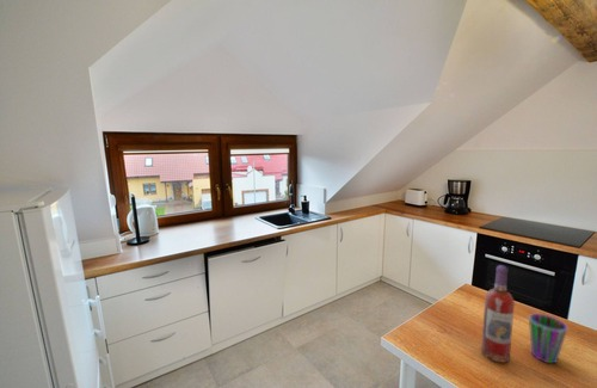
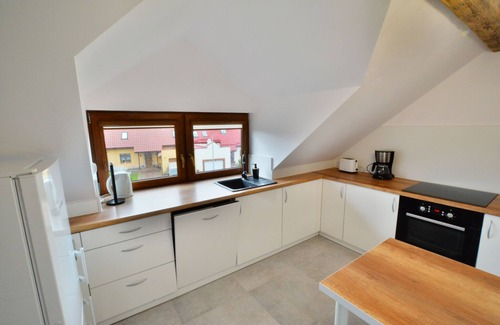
- wine bottle [480,264,516,363]
- cup [528,313,568,364]
